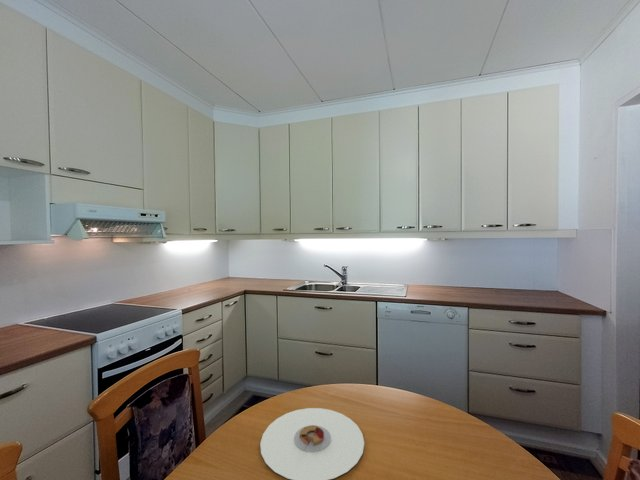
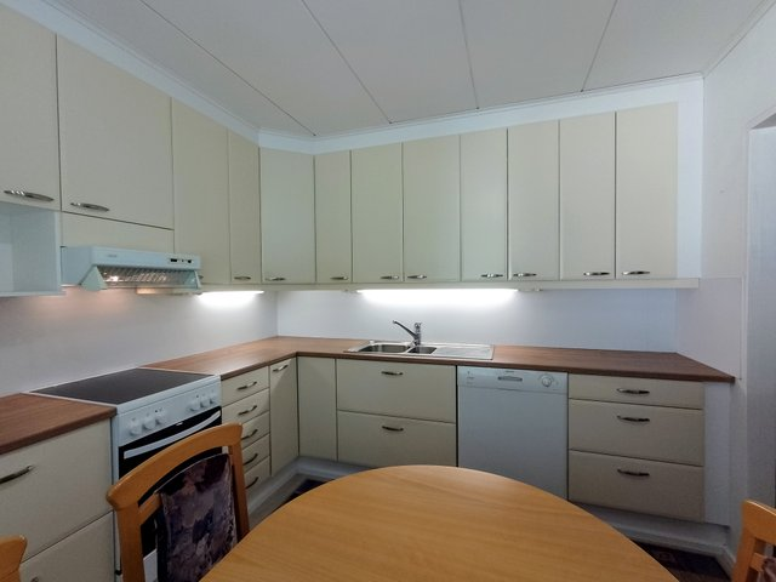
- plate [259,407,365,480]
